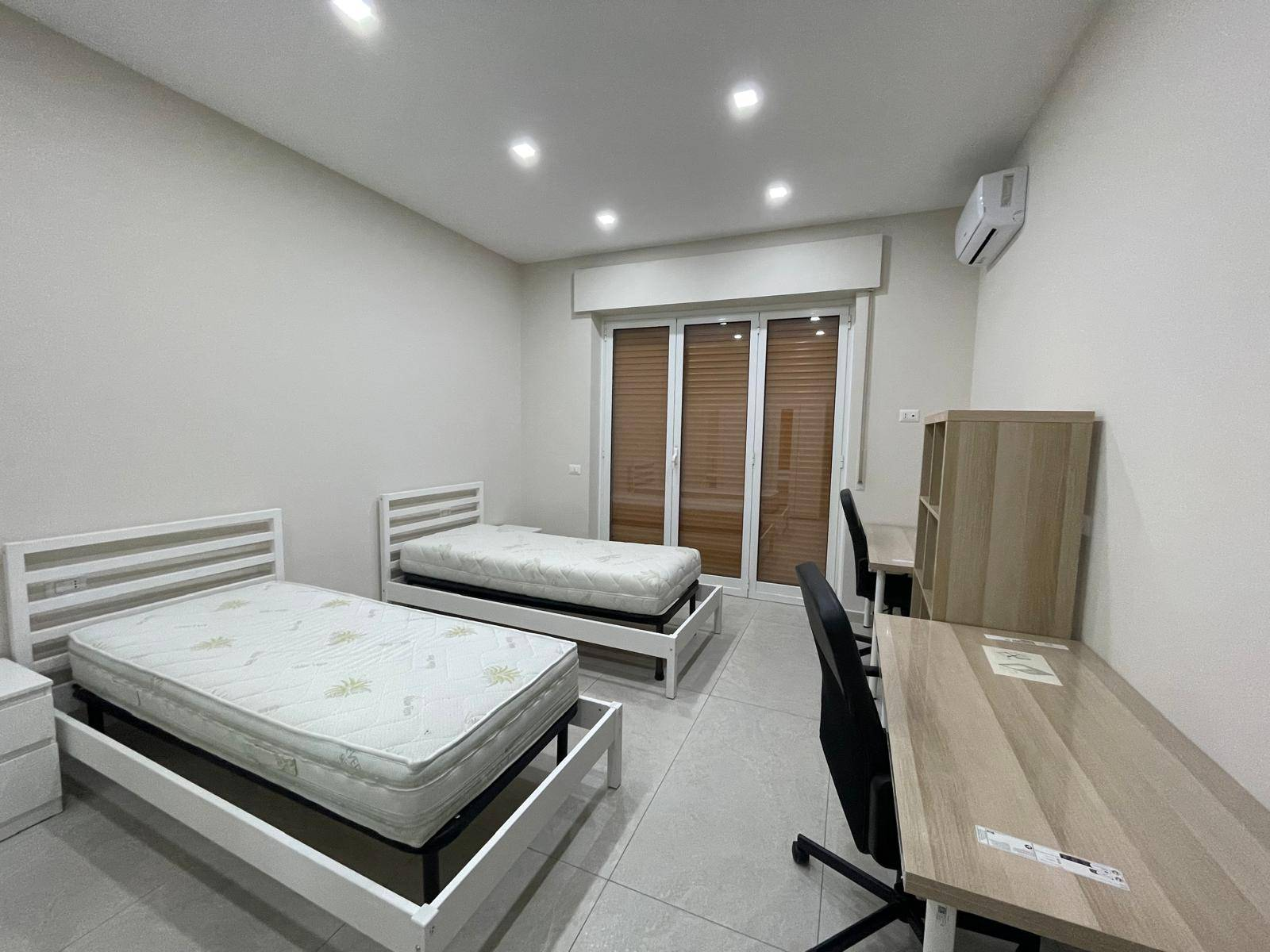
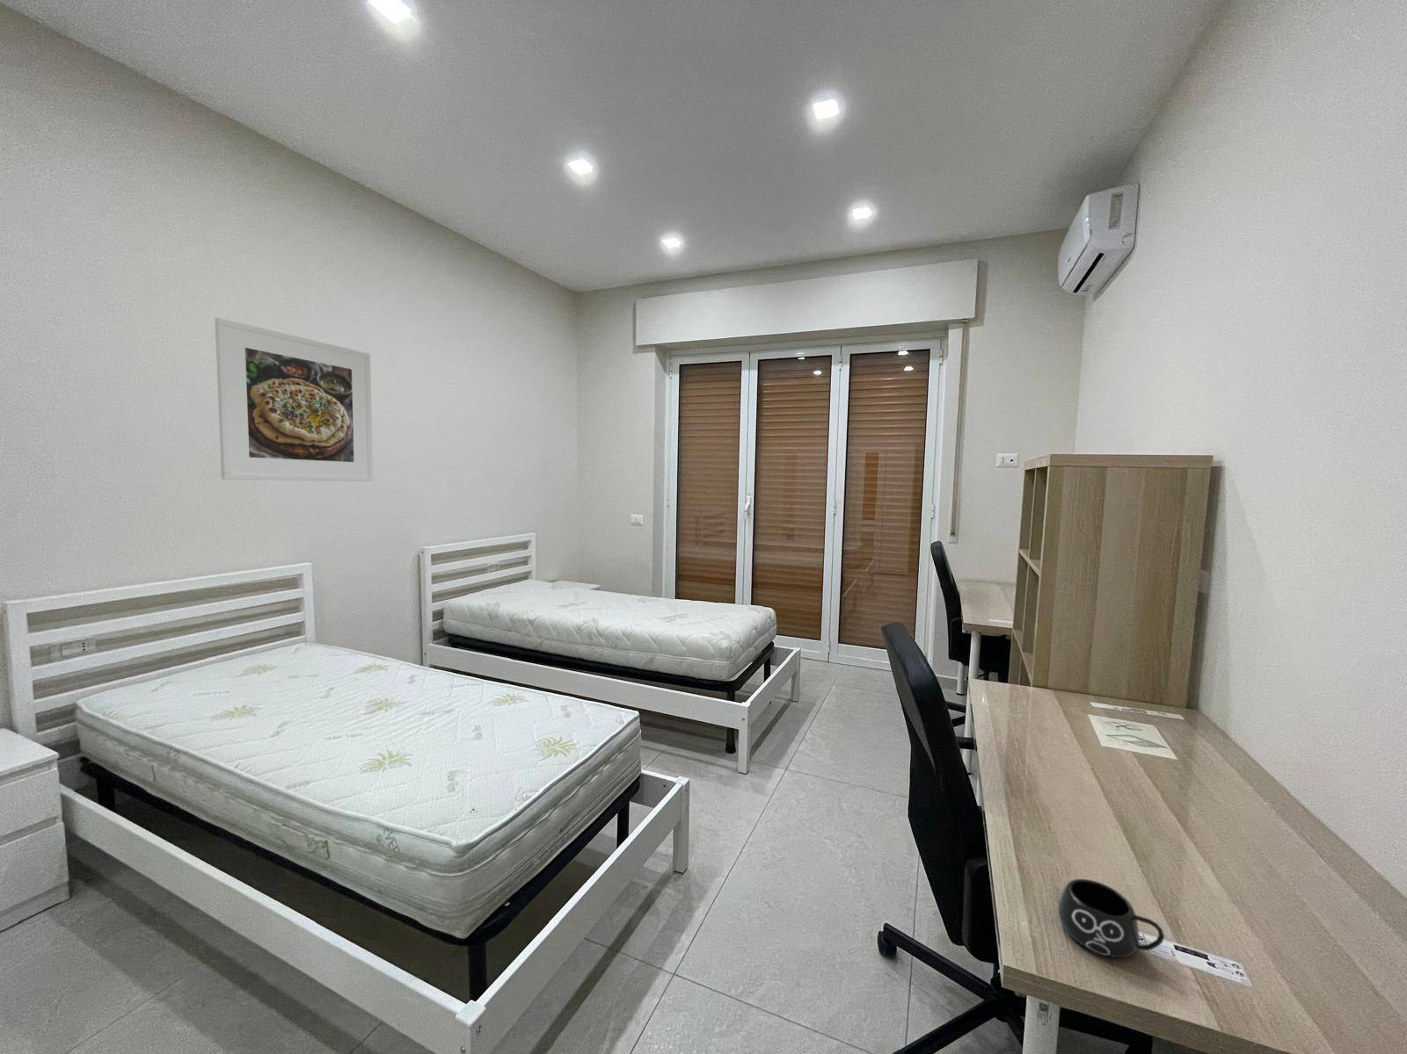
+ mug [1057,878,1165,959]
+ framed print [214,317,373,483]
